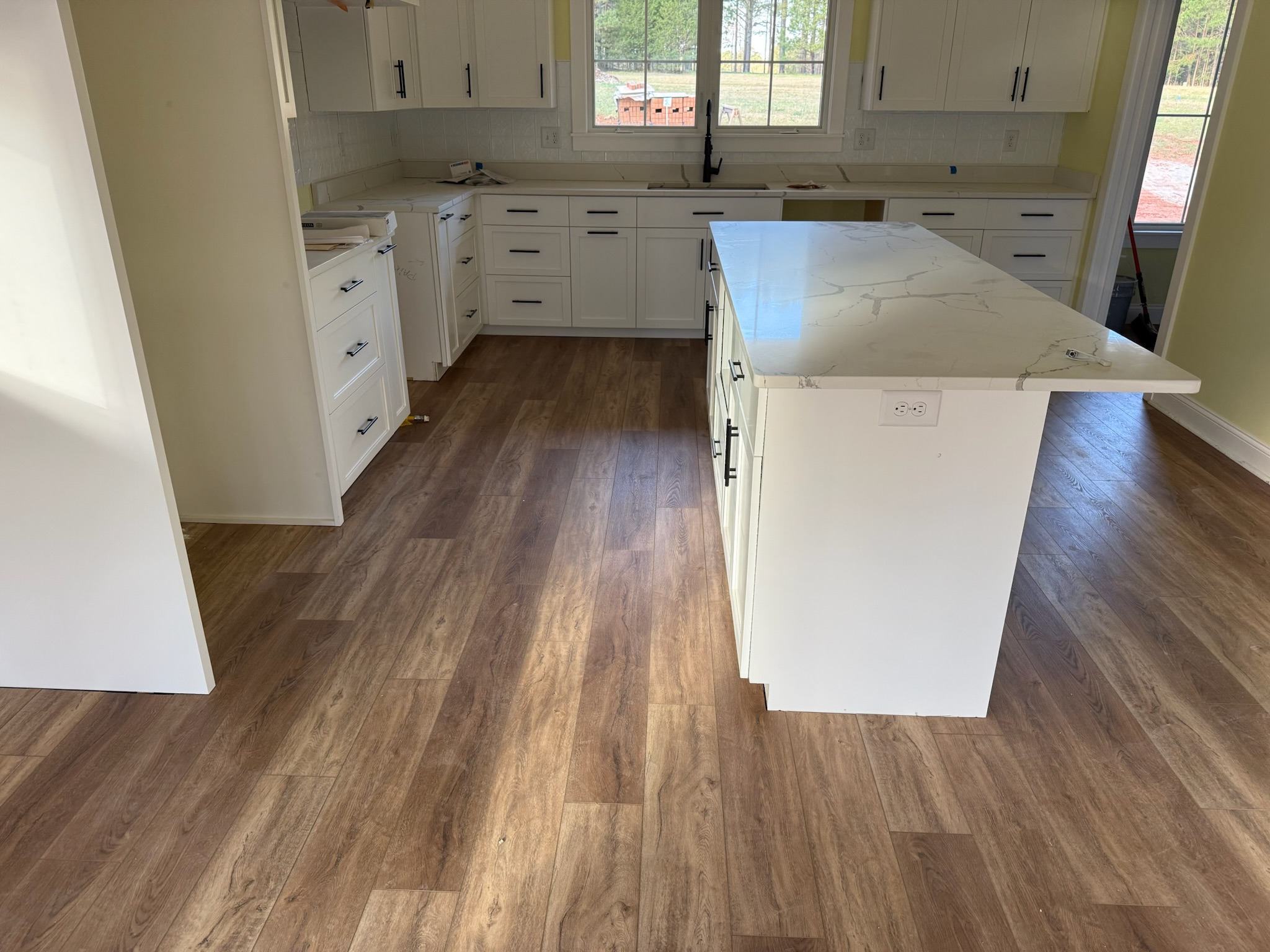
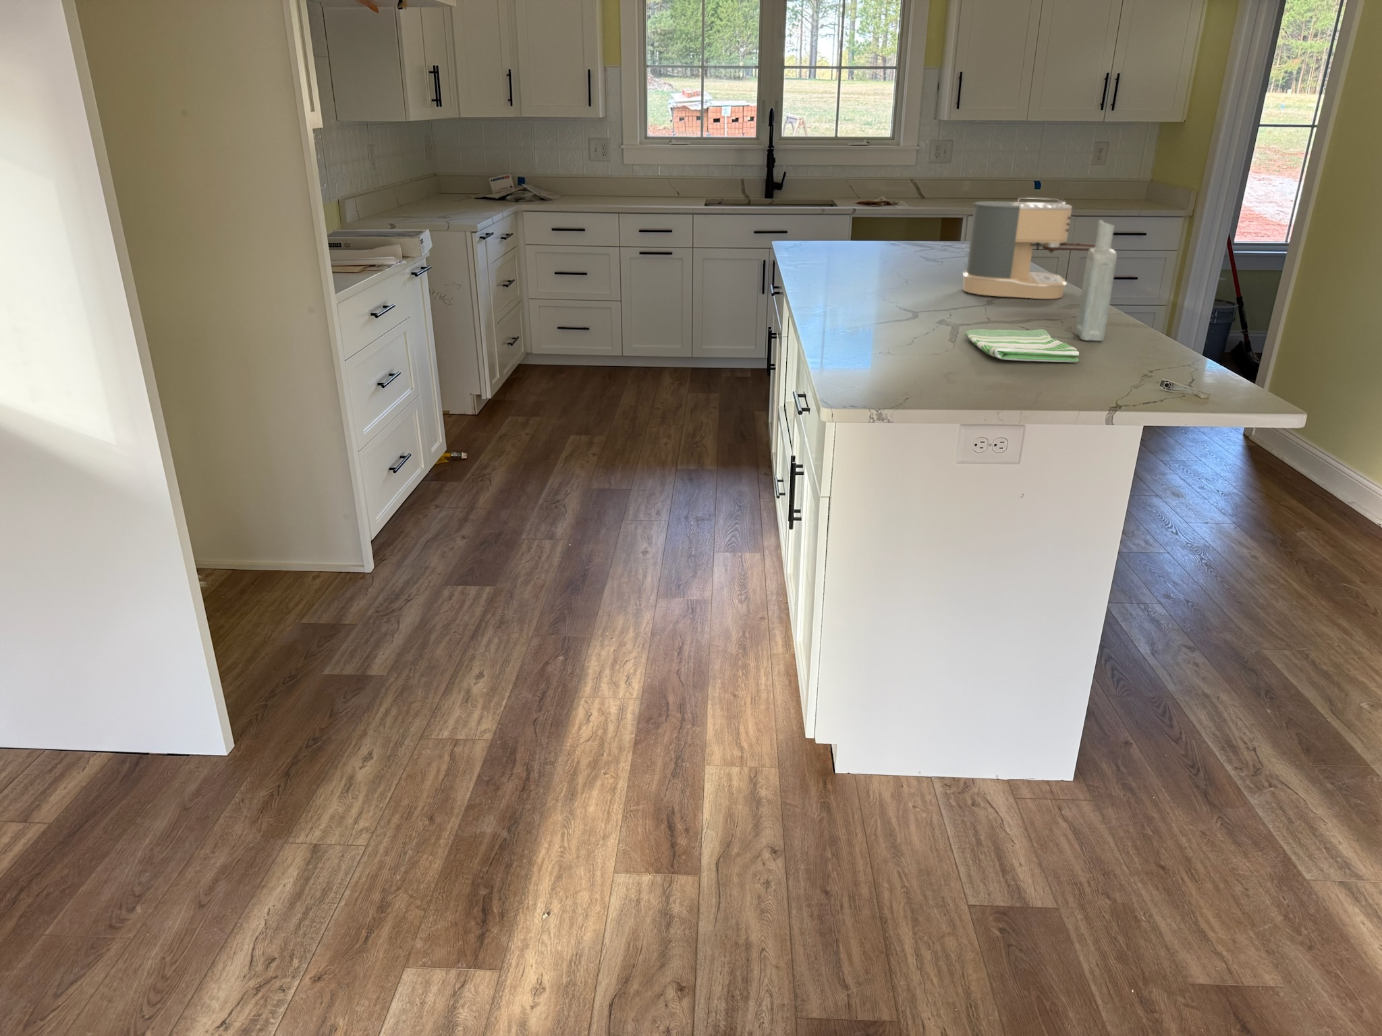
+ dish towel [964,329,1079,362]
+ bottle [1074,219,1118,342]
+ coffee maker [962,197,1095,299]
